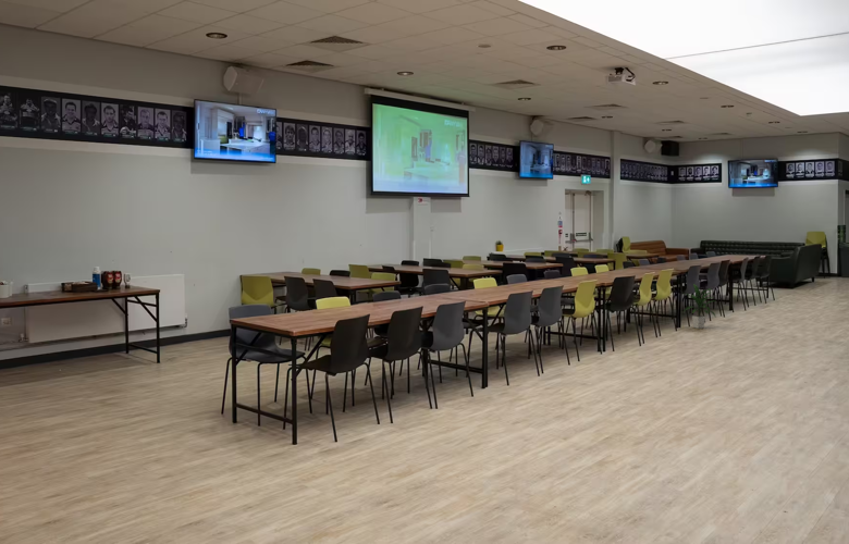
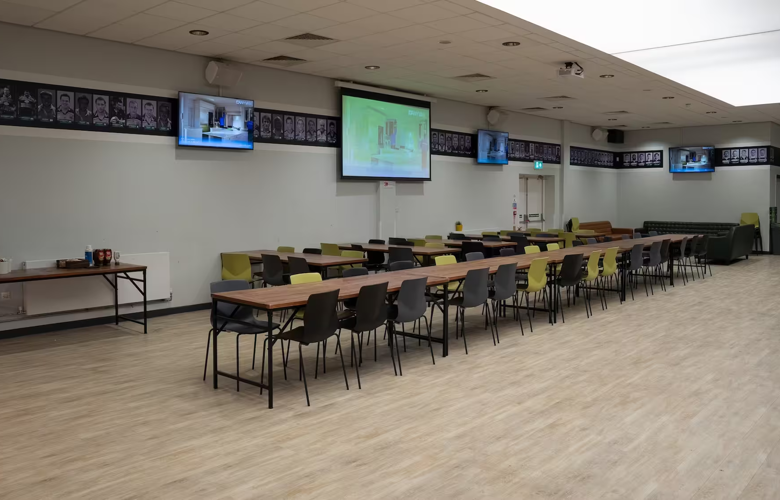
- indoor plant [682,283,717,330]
